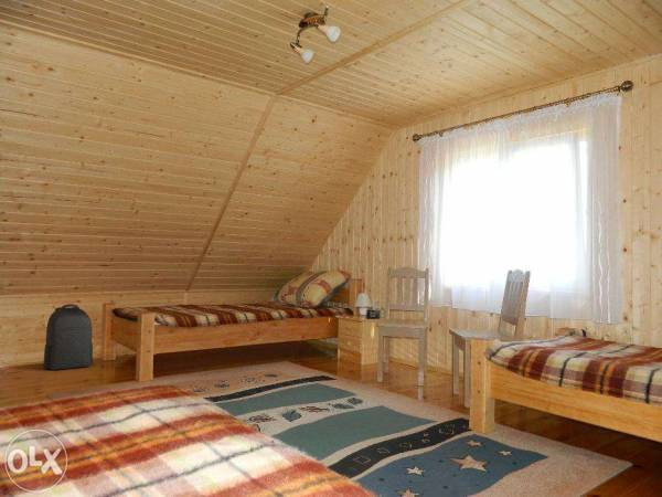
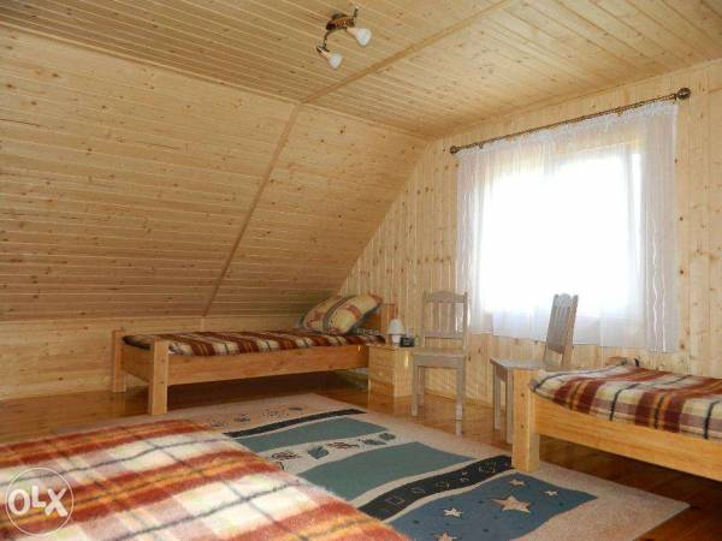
- backpack [42,303,94,371]
